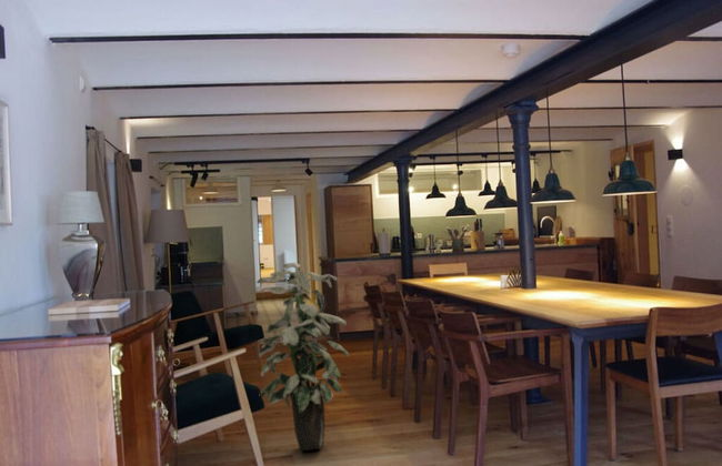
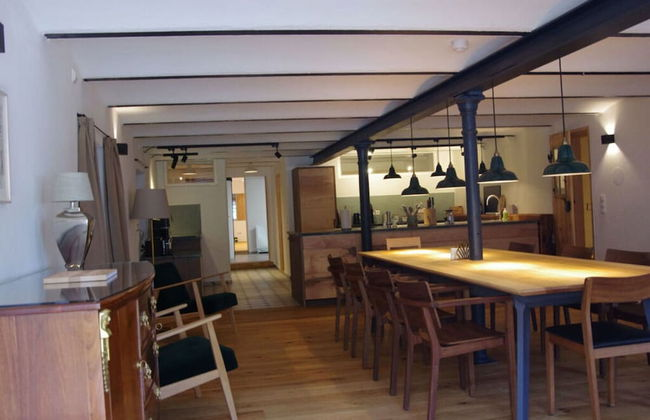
- indoor plant [255,262,350,452]
